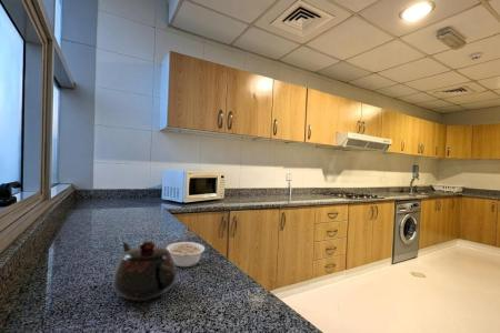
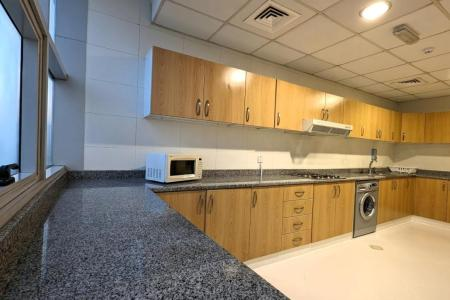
- teapot [111,240,178,302]
- legume [166,241,206,268]
